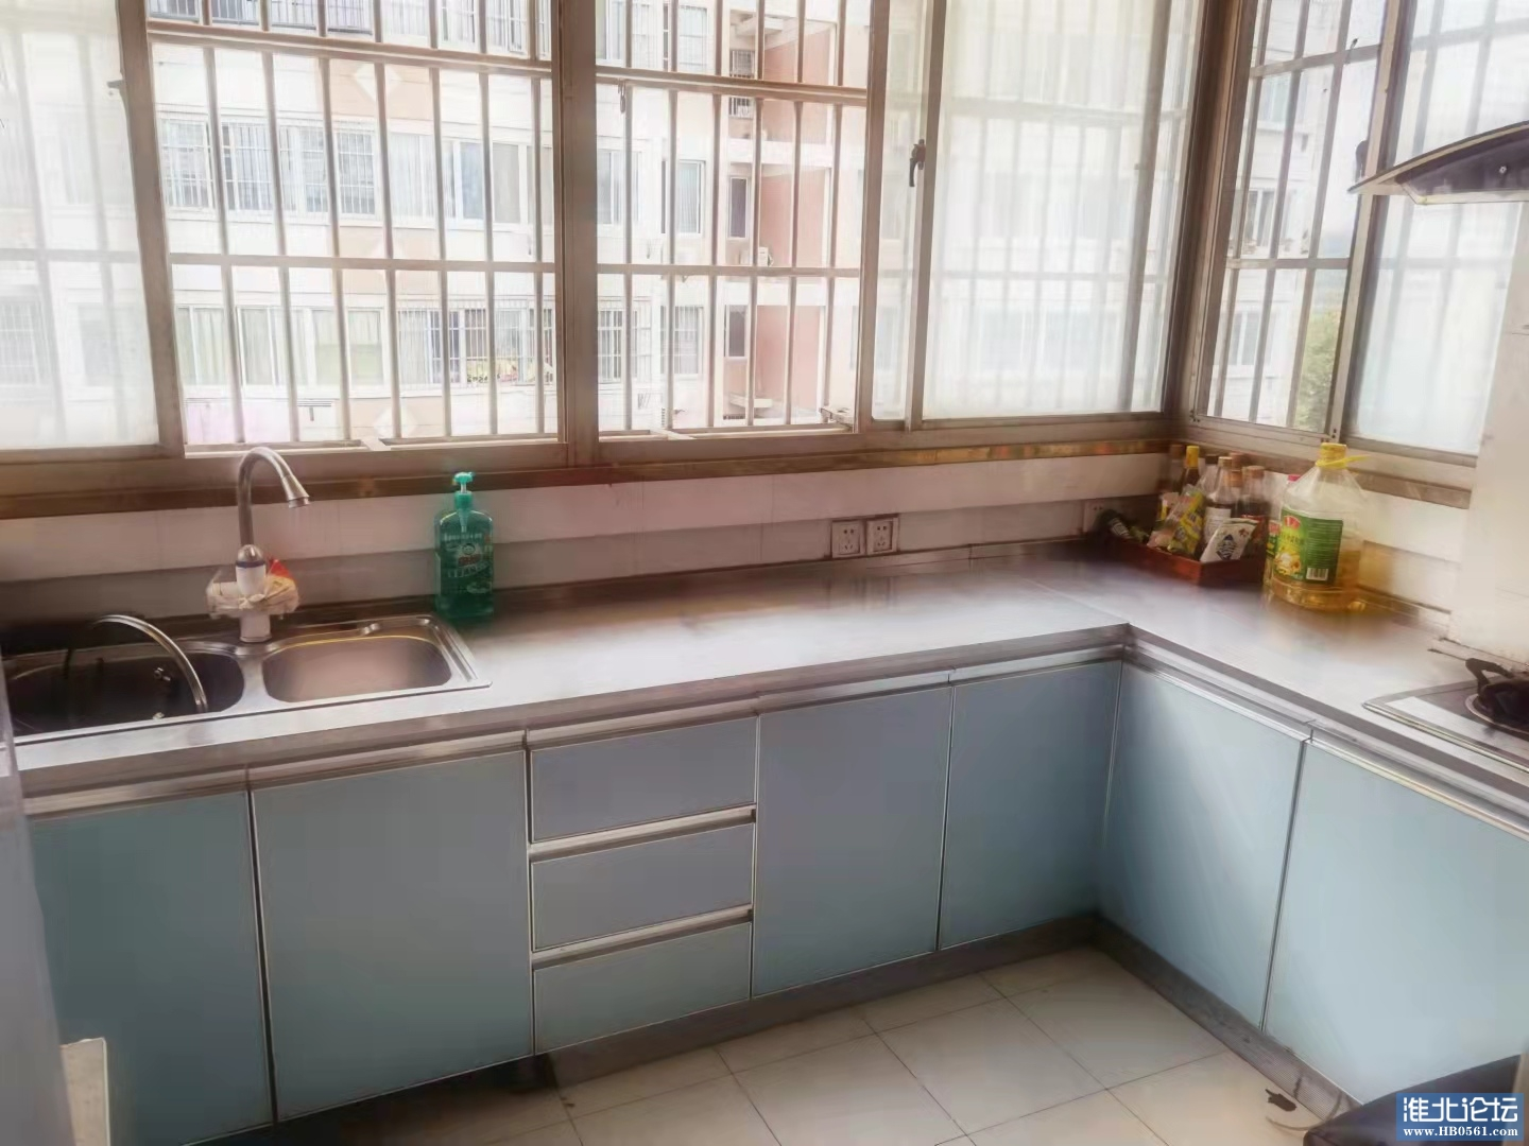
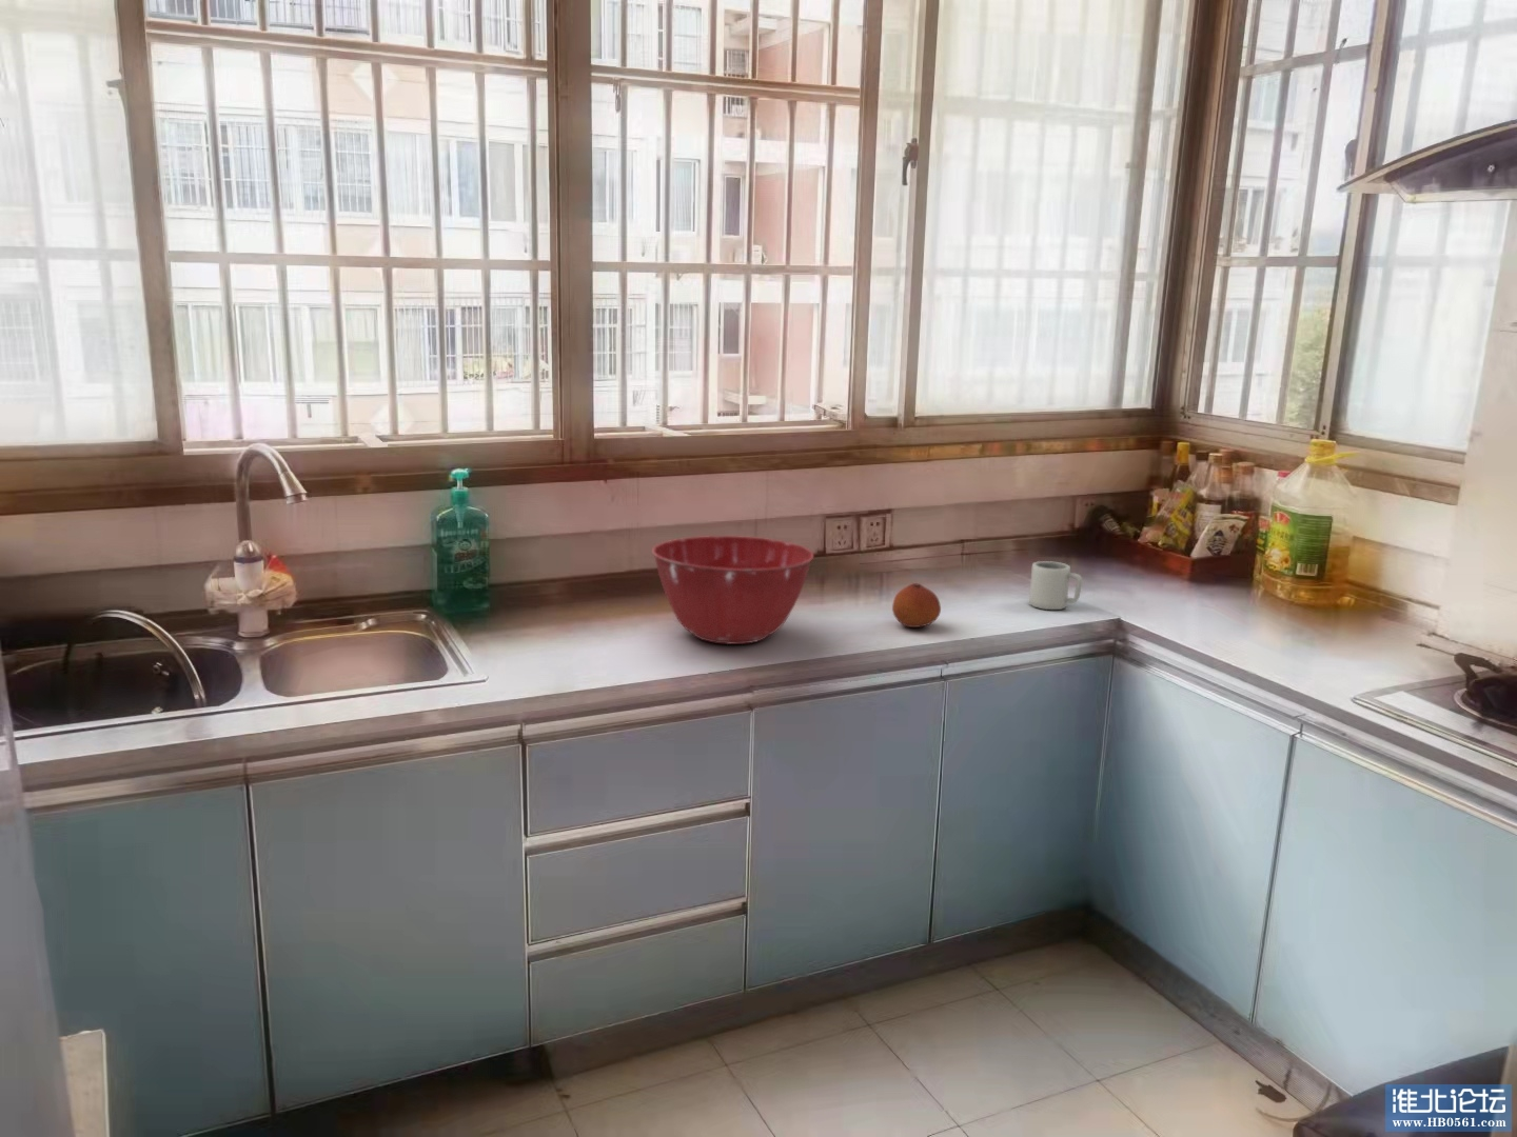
+ cup [1028,560,1083,610]
+ mixing bowl [651,535,815,645]
+ fruit [891,582,941,628]
